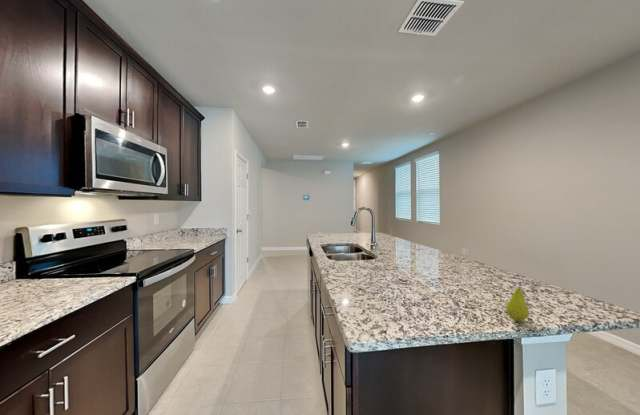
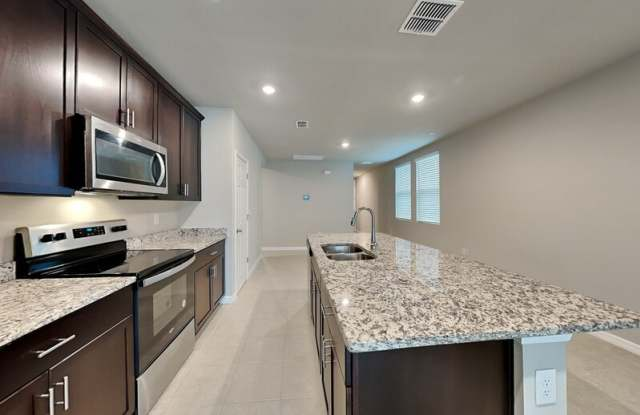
- fruit [505,281,530,323]
